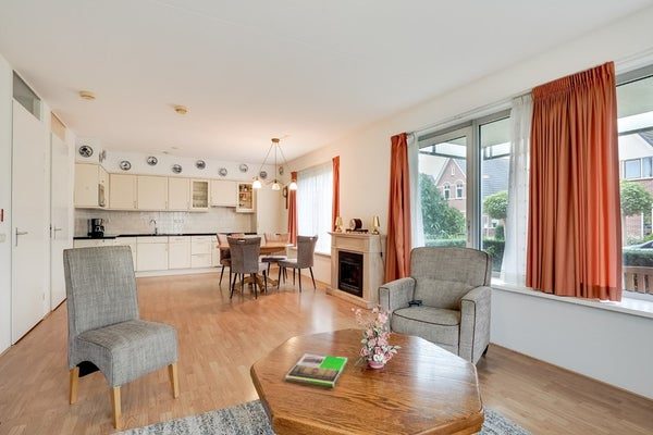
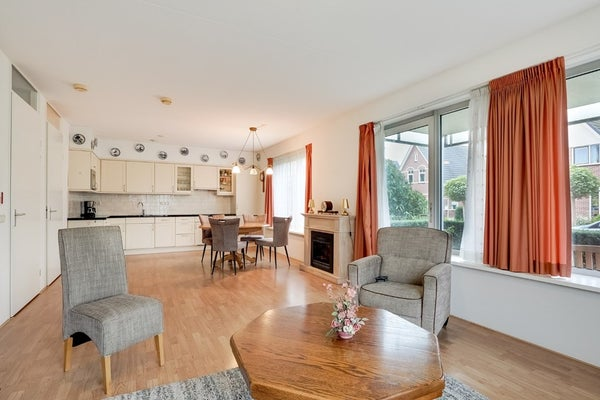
- magazine [284,352,348,388]
